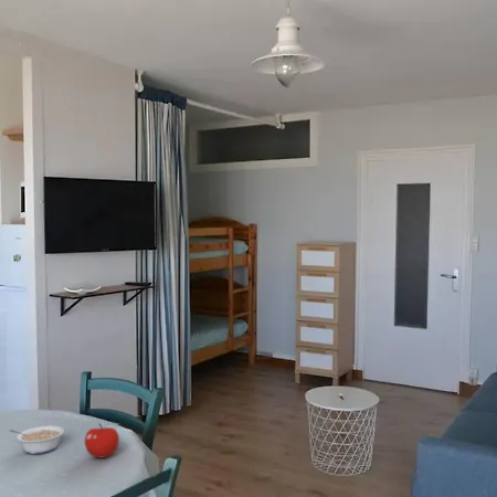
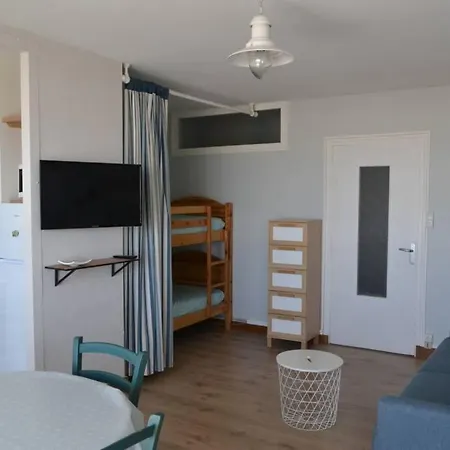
- fruit [84,423,120,459]
- legume [9,424,65,455]
